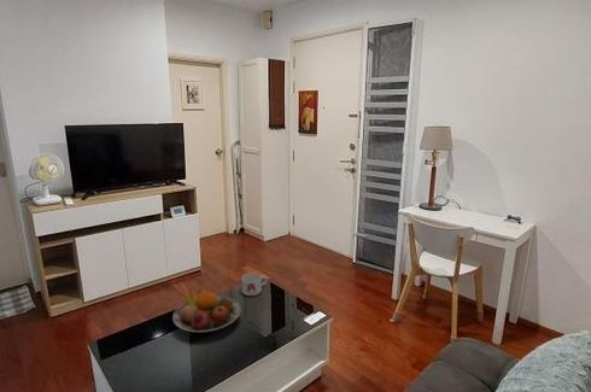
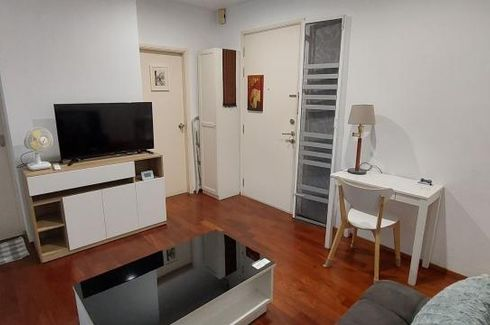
- mug [240,271,268,297]
- fruit bowl [171,287,242,333]
